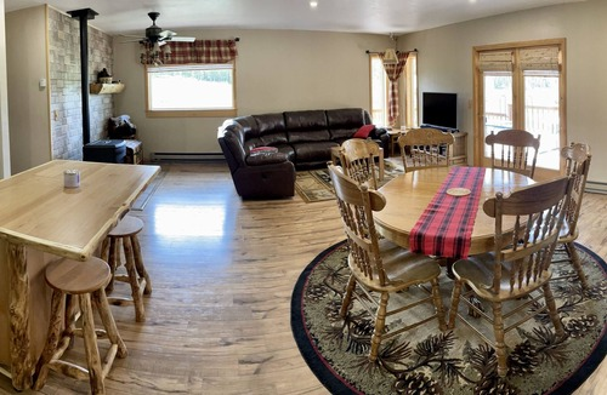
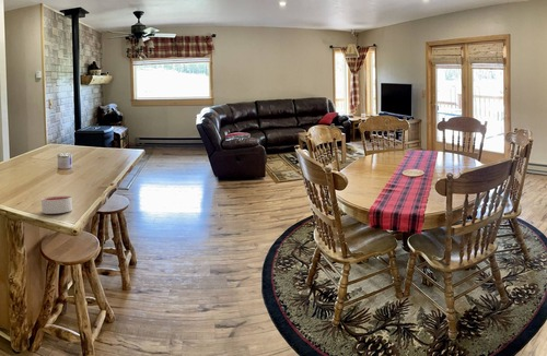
+ candle [40,195,73,215]
